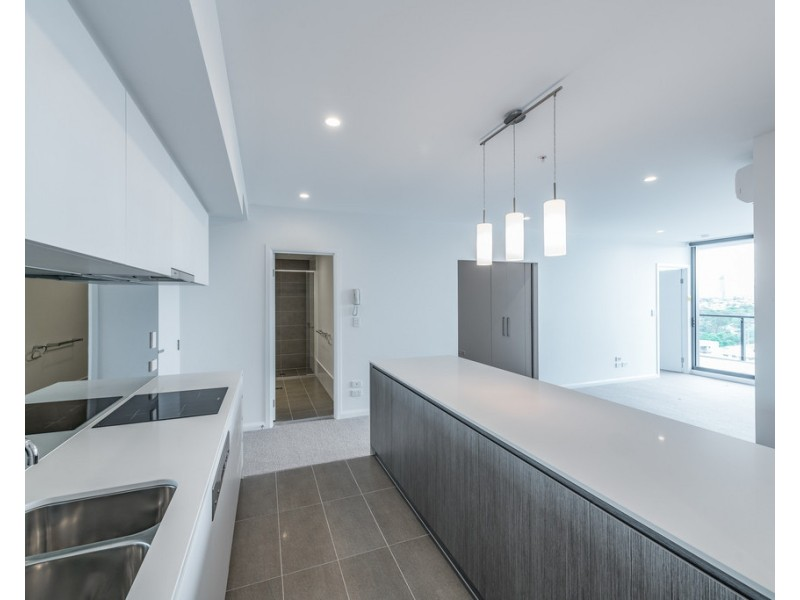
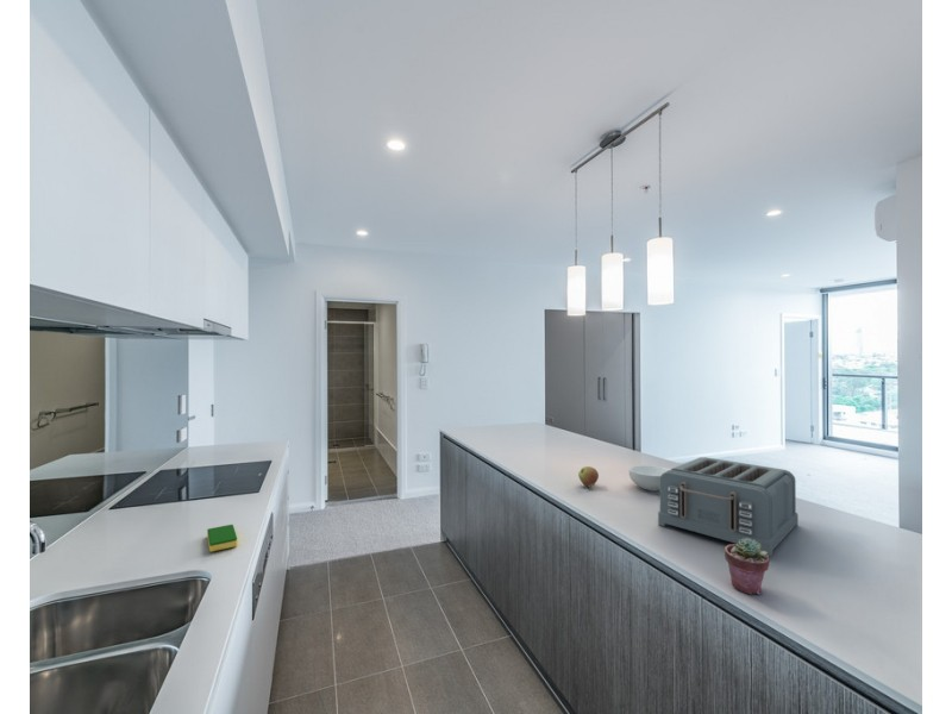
+ apple [577,465,600,488]
+ dish sponge [206,524,238,553]
+ toaster [657,456,800,557]
+ potted succulent [724,538,770,596]
+ cereal bowl [628,464,671,491]
